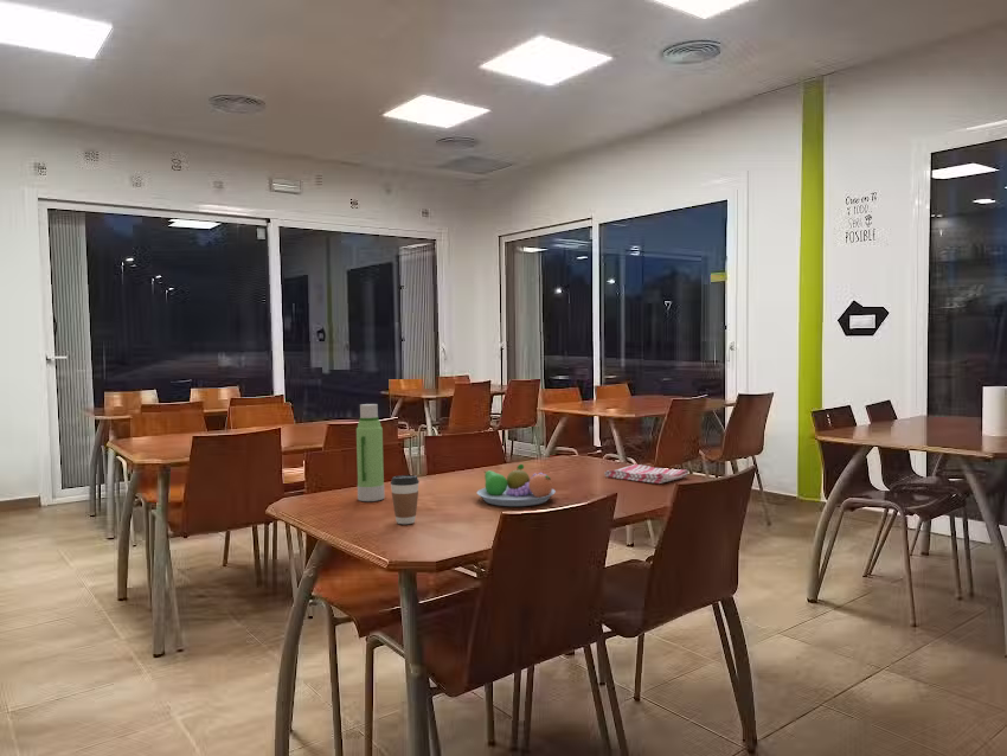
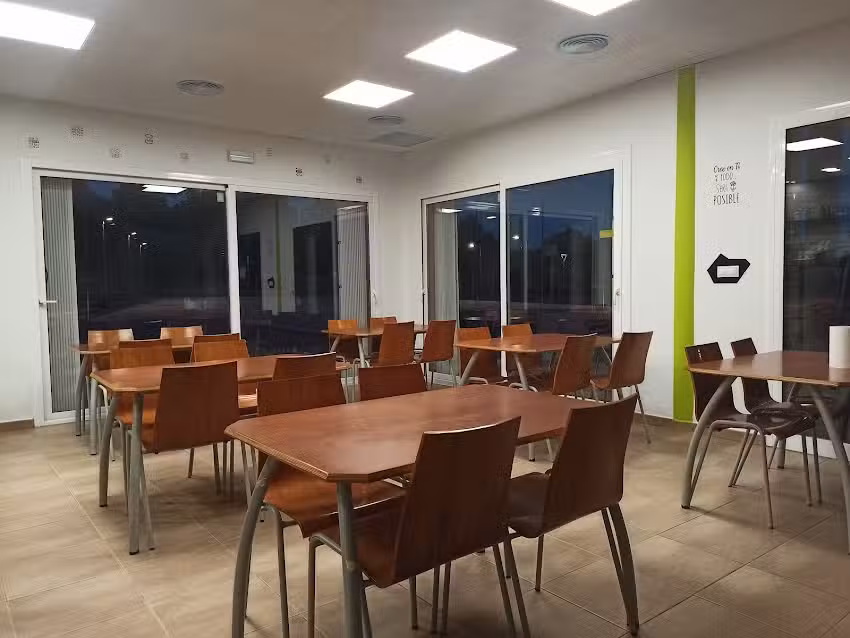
- fruit bowl [476,463,557,507]
- coffee cup [390,474,421,525]
- dish towel [603,463,689,485]
- water bottle [355,403,385,502]
